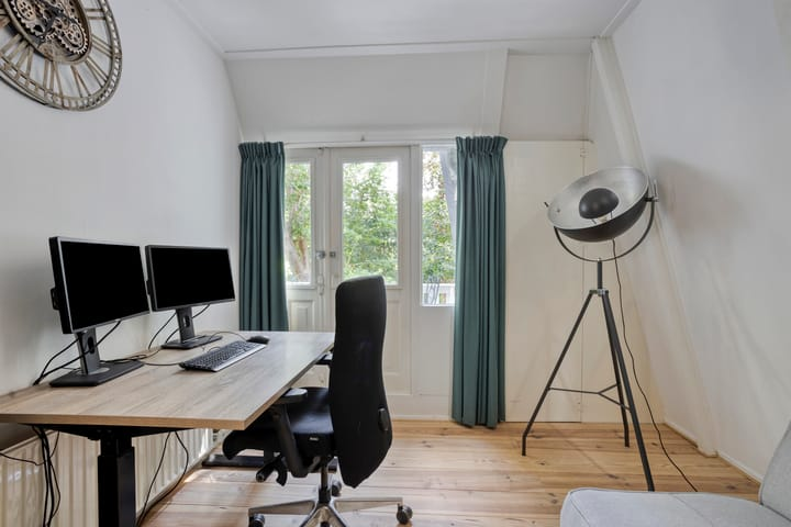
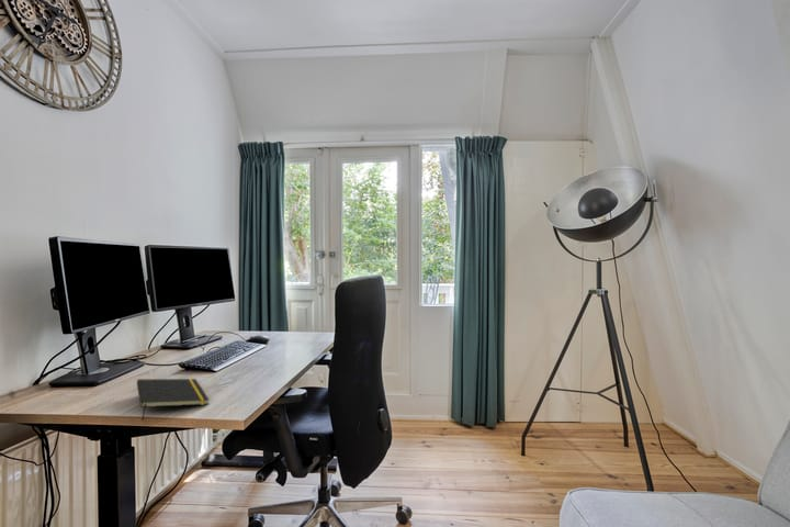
+ notepad [136,378,211,422]
